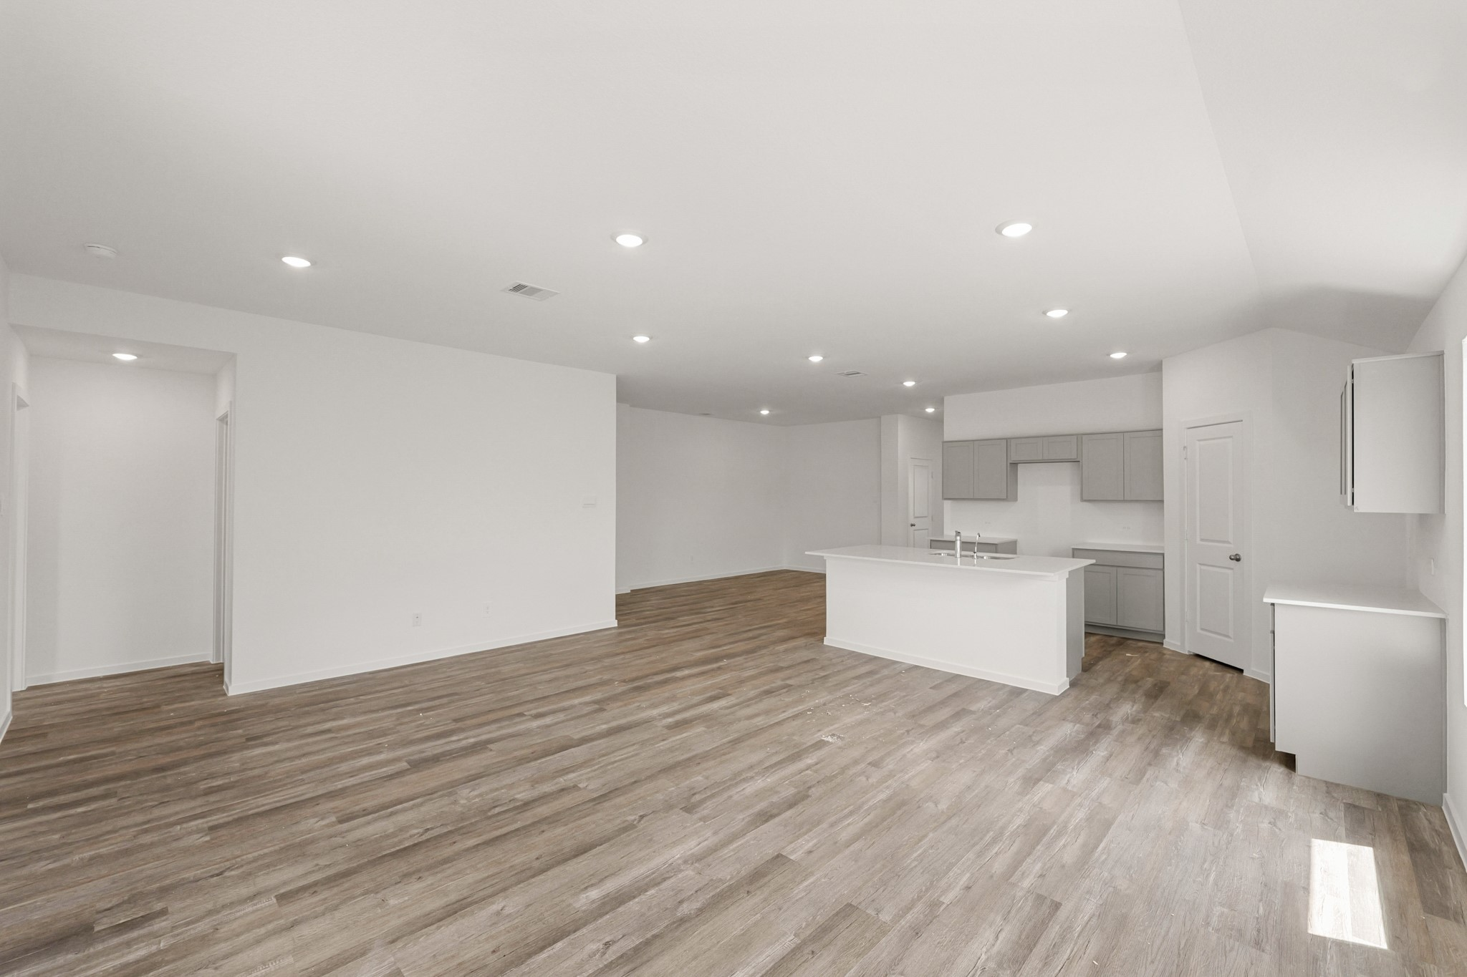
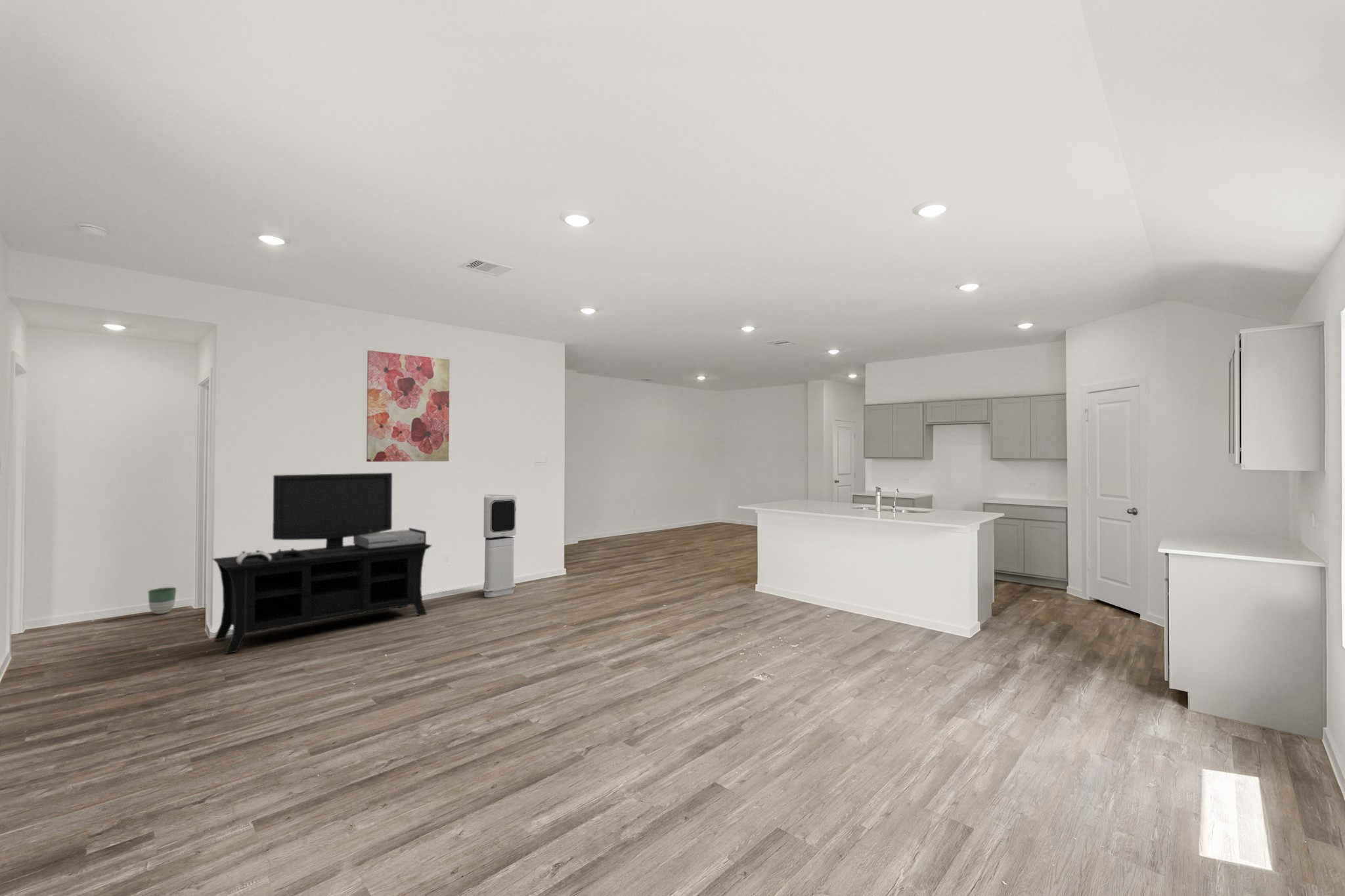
+ air purifier [483,494,517,598]
+ media console [211,472,433,654]
+ planter [148,587,177,614]
+ wall art [366,350,451,462]
